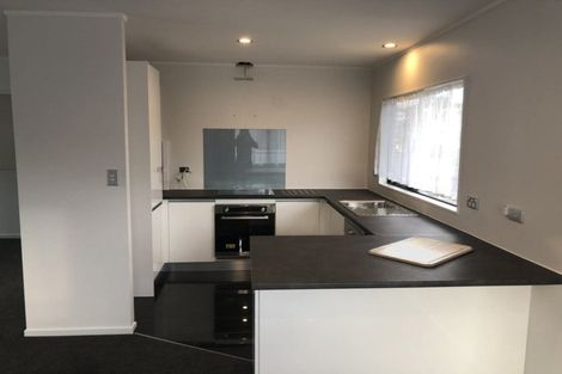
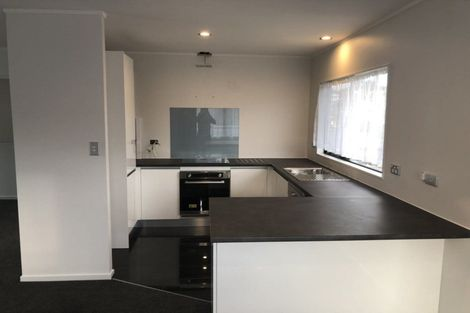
- chopping board [368,235,474,268]
